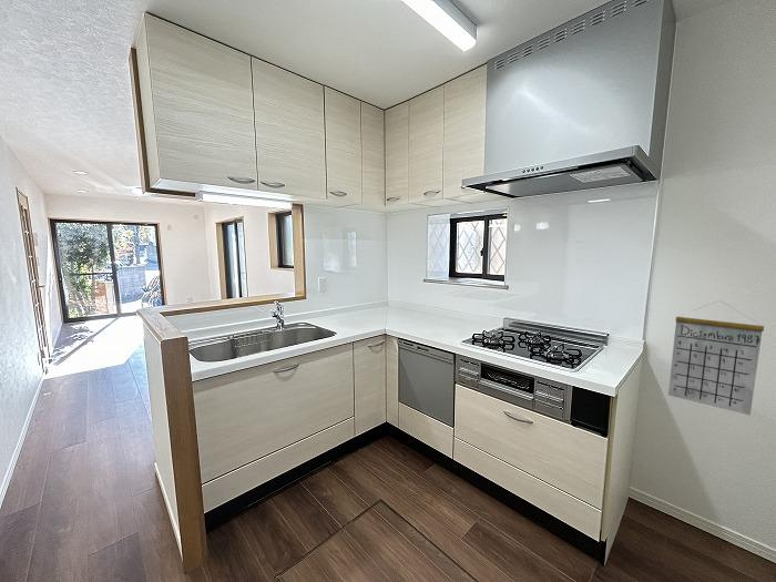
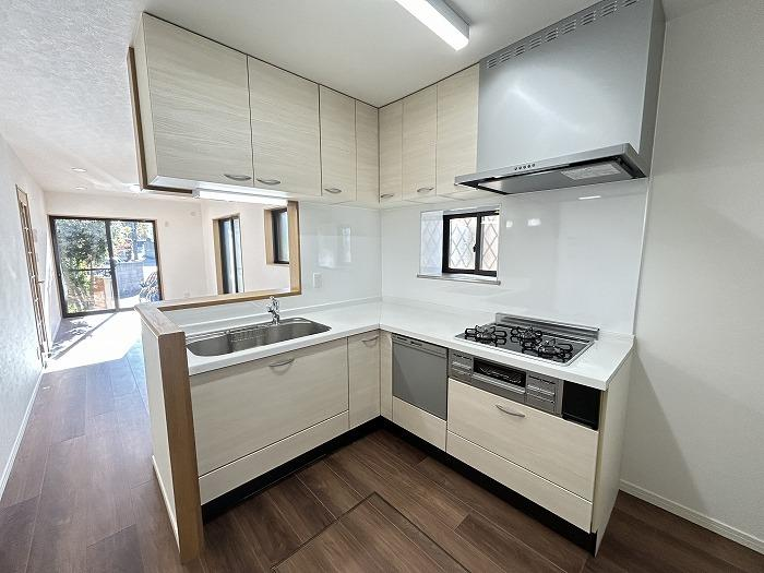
- calendar [667,300,765,417]
